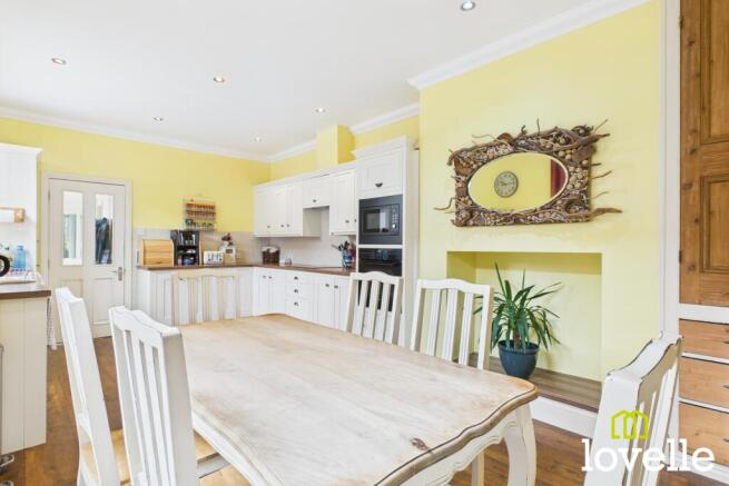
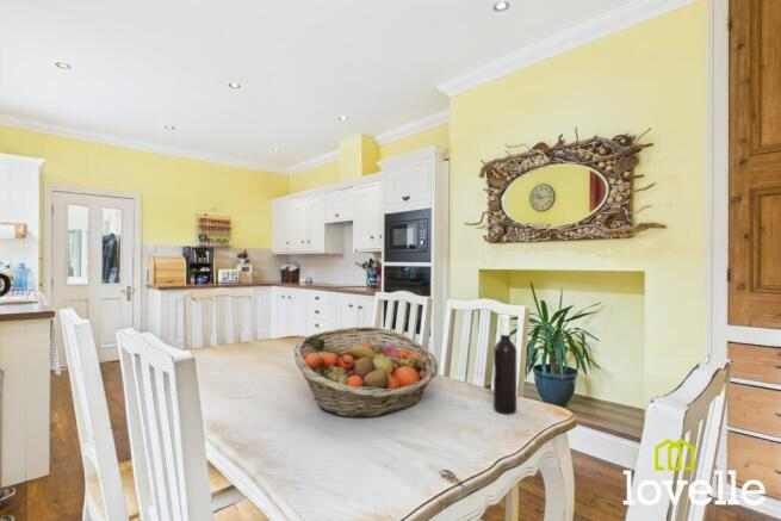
+ fruit basket [292,325,440,418]
+ wine bottle [492,314,517,415]
